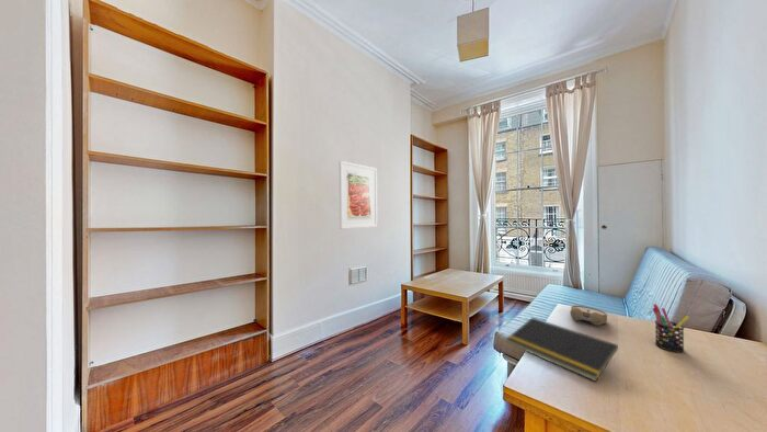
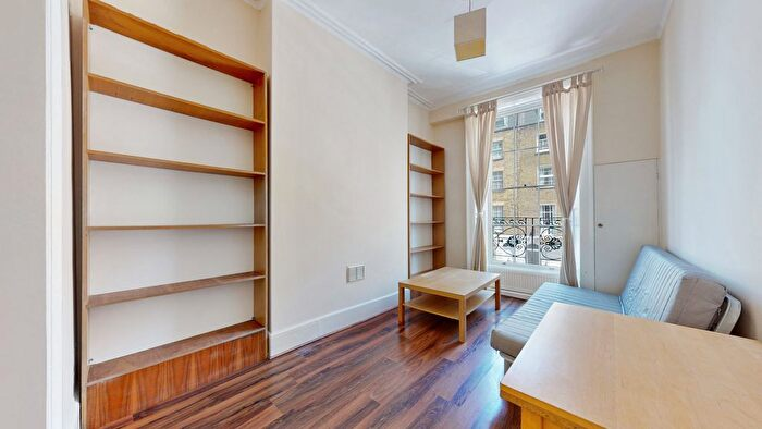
- alarm clock [569,304,608,327]
- pen holder [651,303,690,353]
- notepad [505,317,619,383]
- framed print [337,160,378,230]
